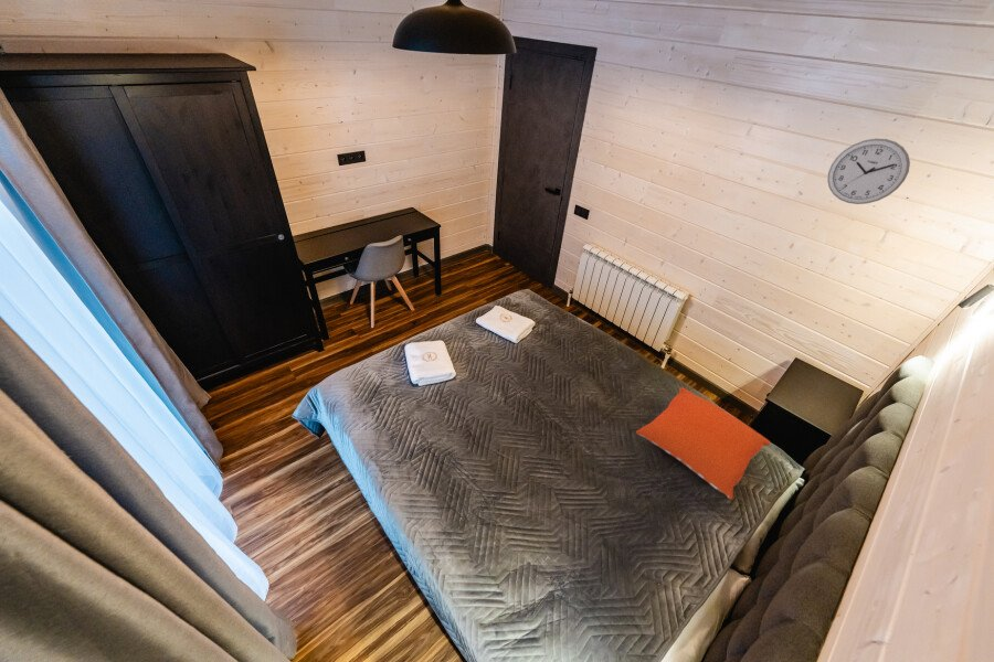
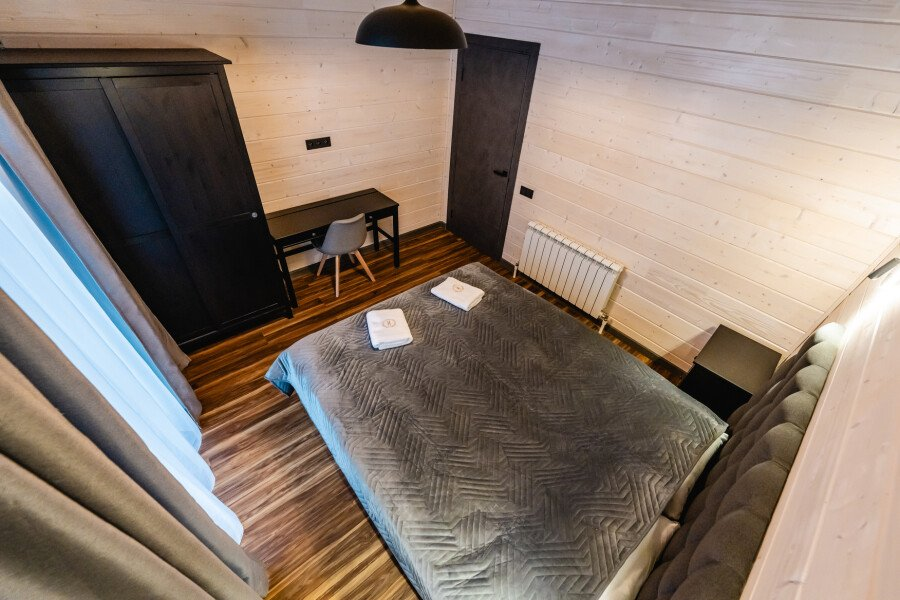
- pillow [635,386,772,501]
- wall clock [826,138,911,205]
